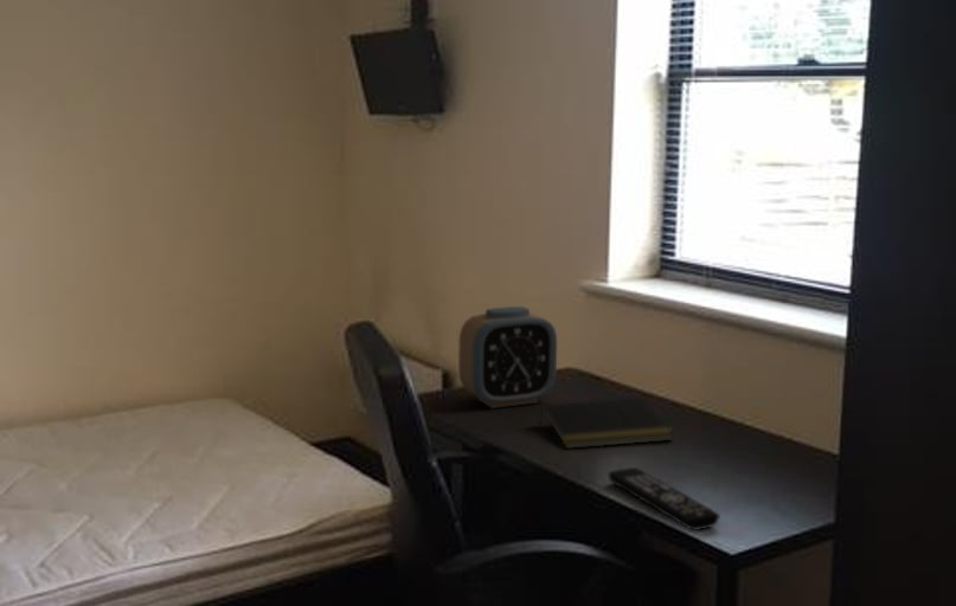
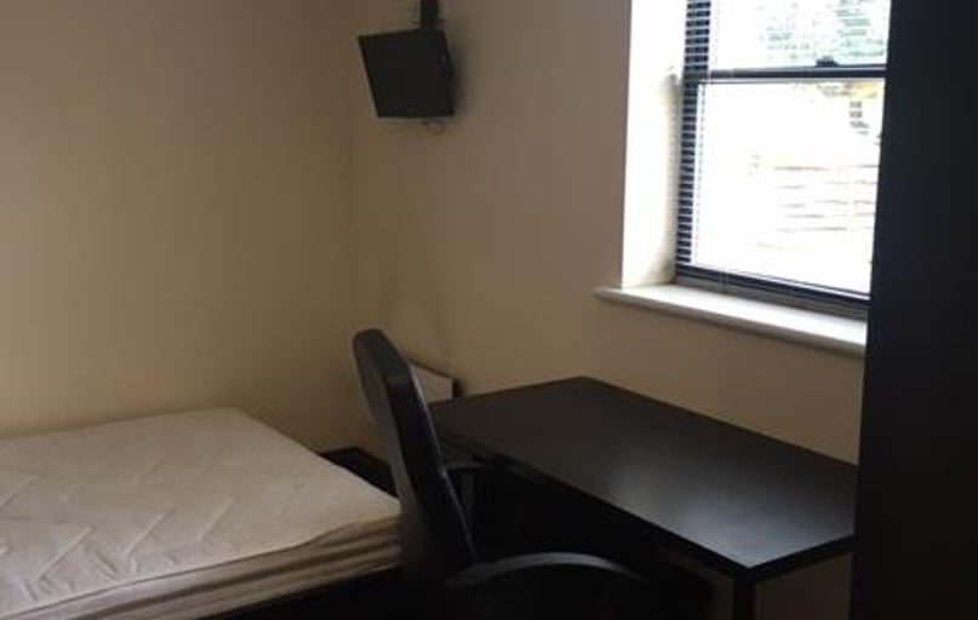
- remote control [608,466,720,531]
- notepad [538,397,674,450]
- alarm clock [457,305,558,410]
